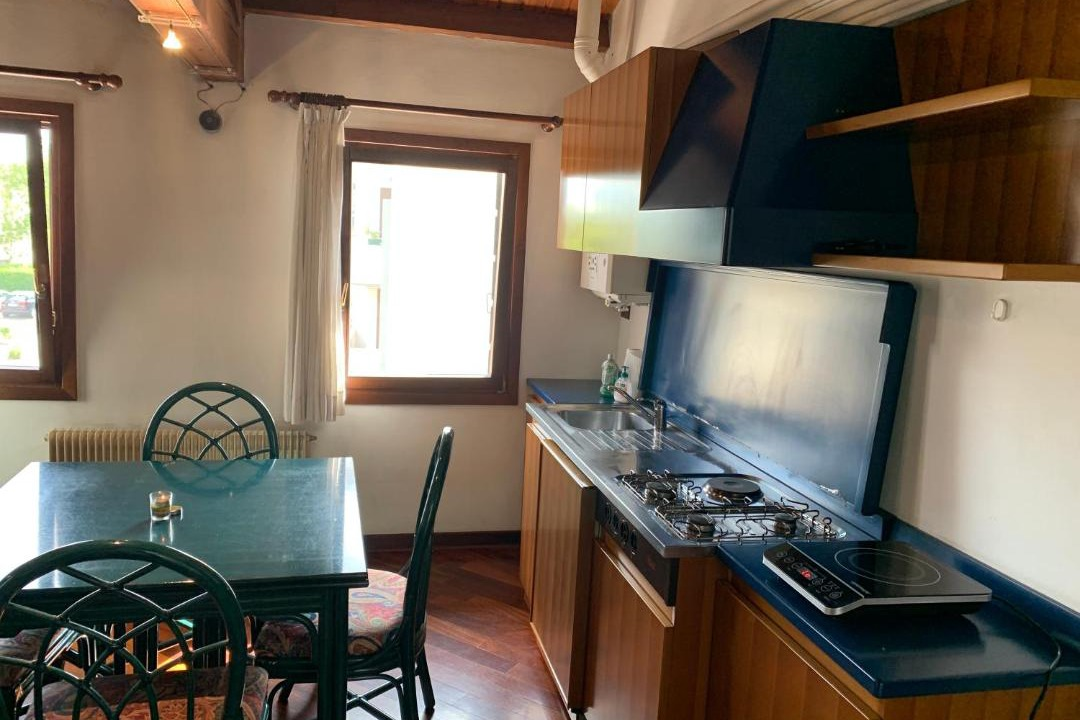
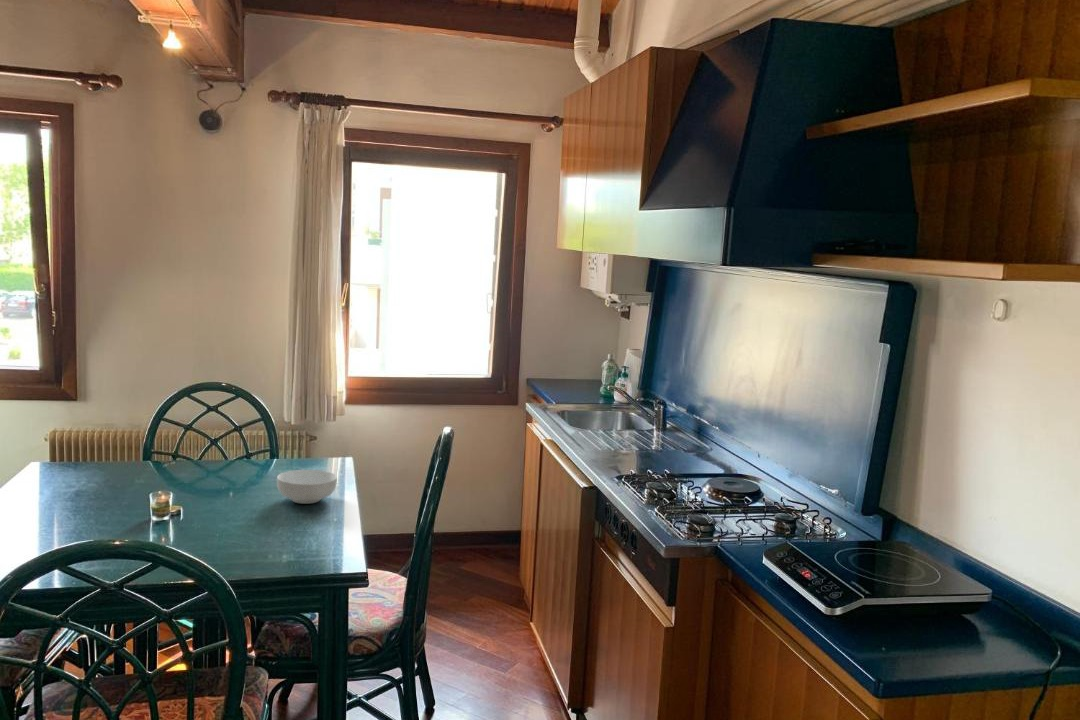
+ cereal bowl [276,469,338,505]
